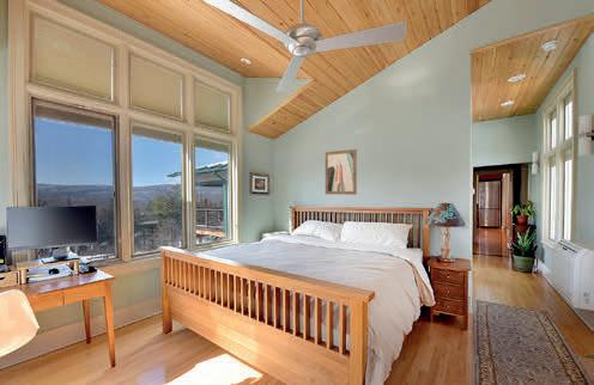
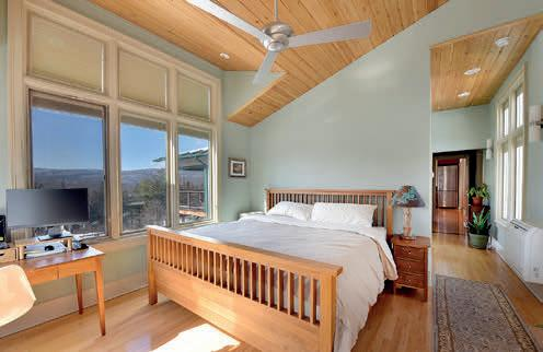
- wall art [325,148,358,196]
